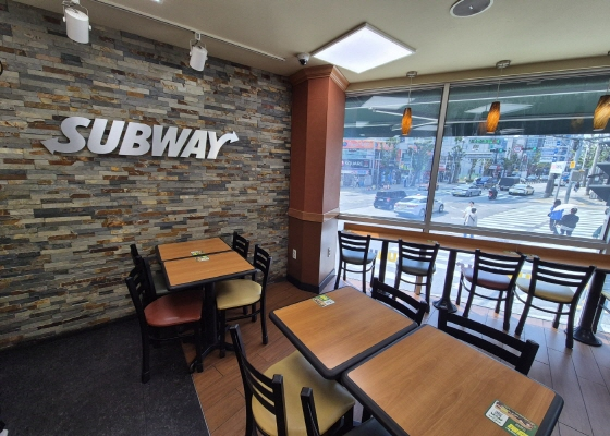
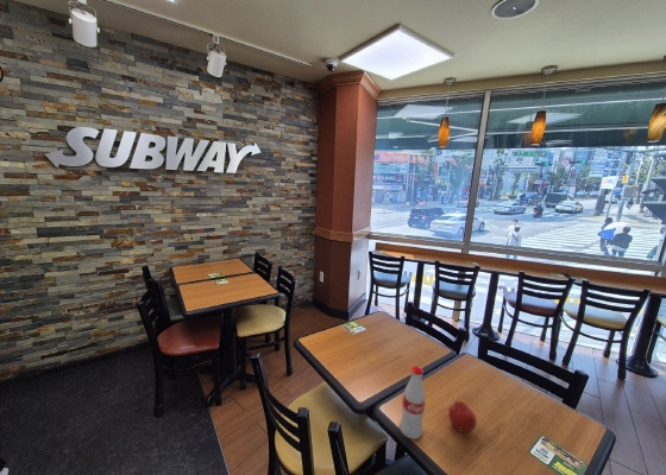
+ fruit [447,400,478,433]
+ soda bottle [398,366,426,441]
